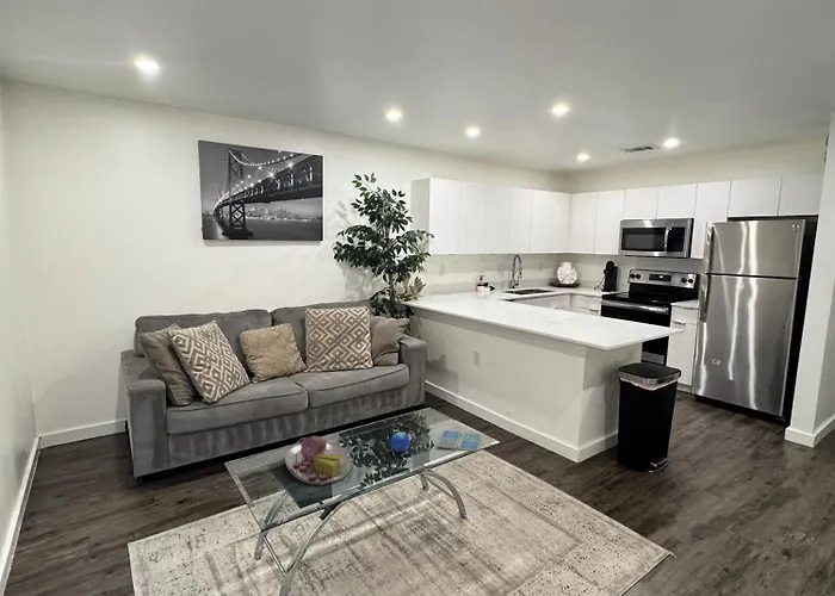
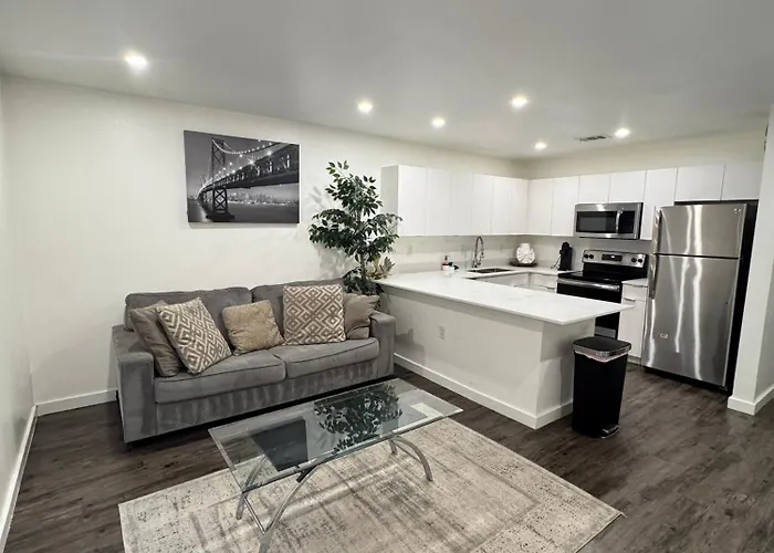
- drink coaster [435,429,483,452]
- serving tray [284,435,352,486]
- decorative orb [390,432,412,453]
